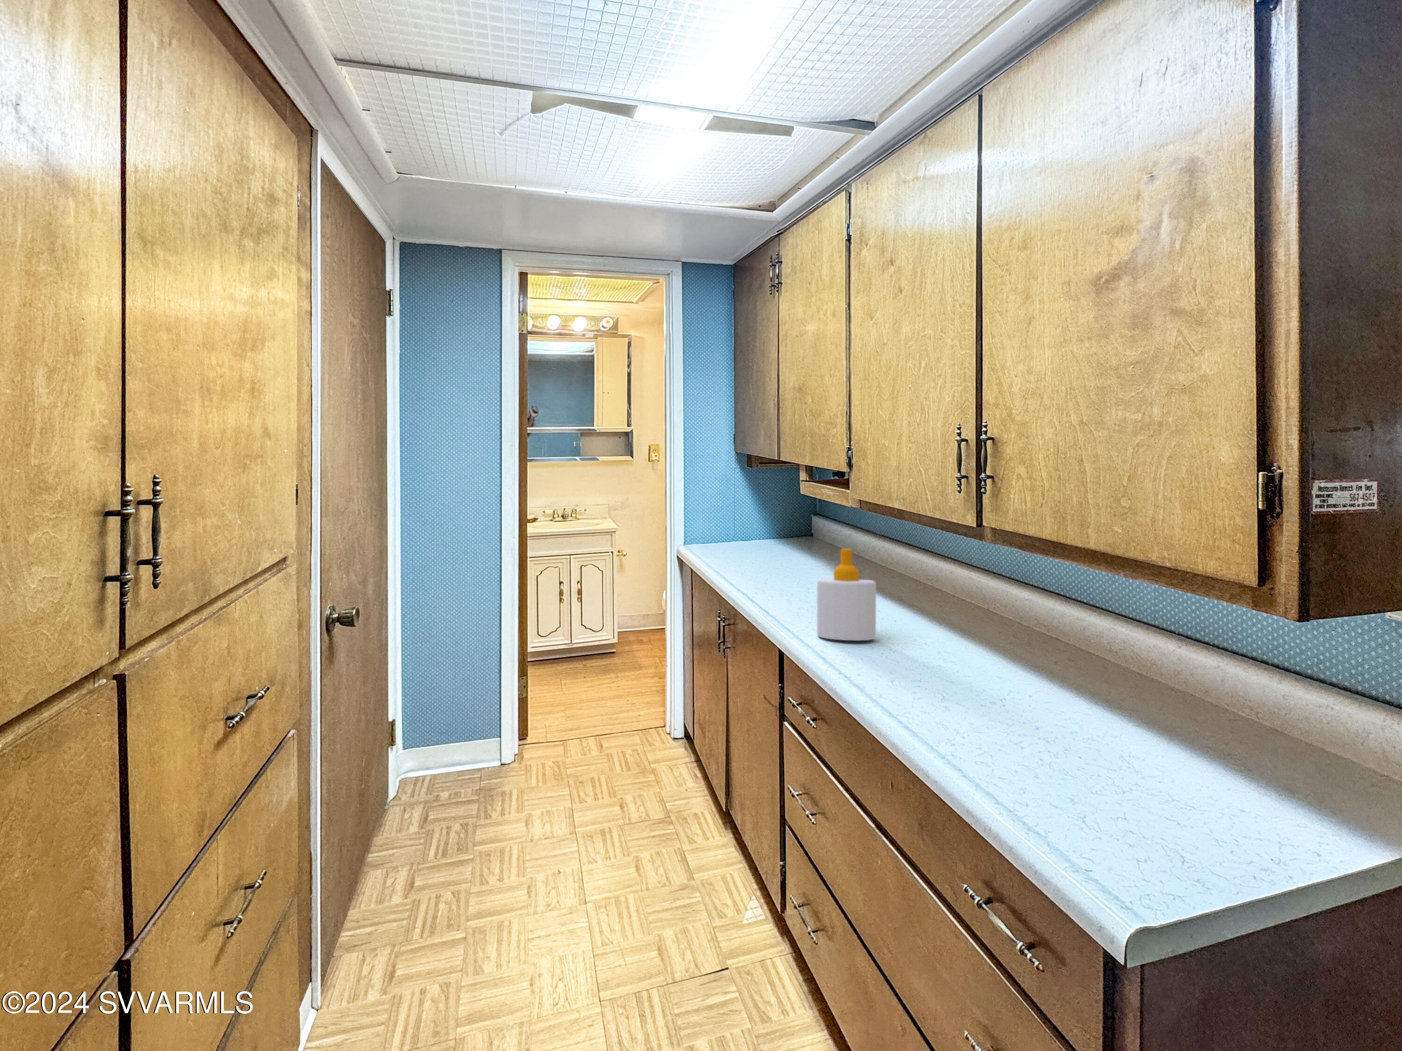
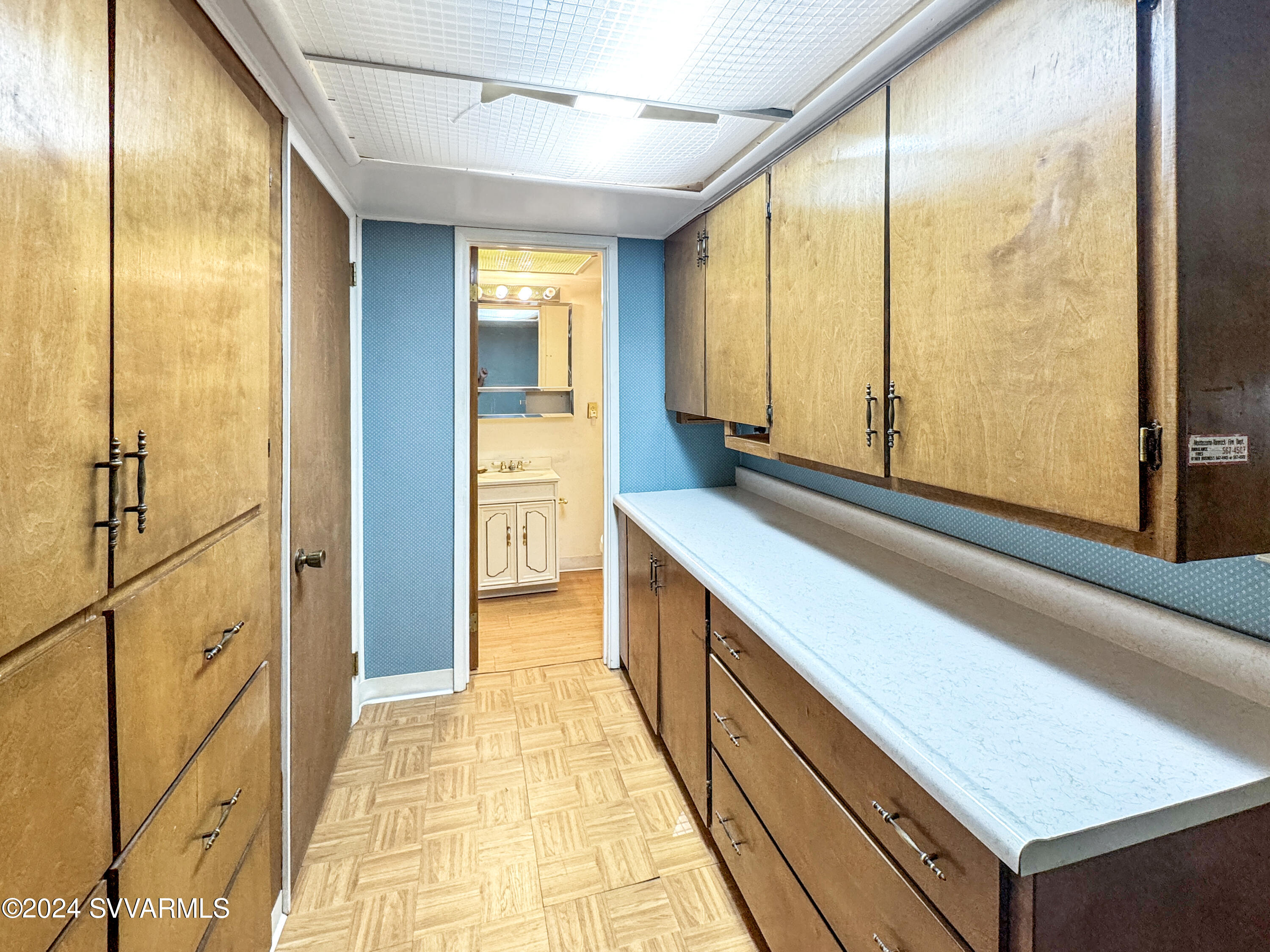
- soap bottle [817,549,877,641]
